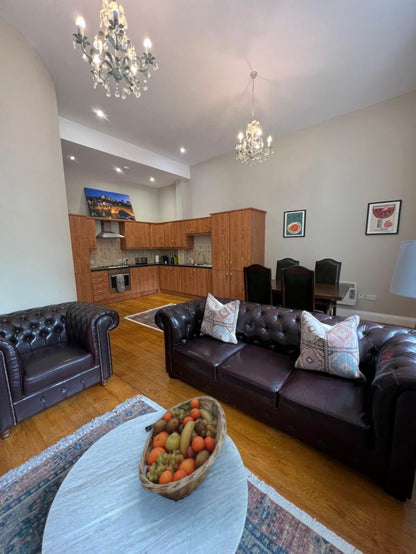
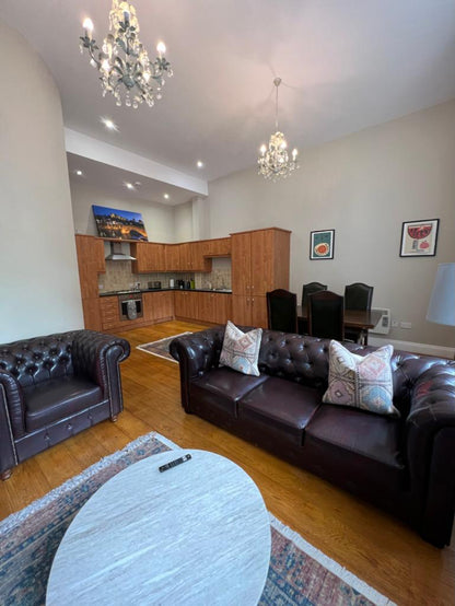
- fruit basket [137,395,228,504]
